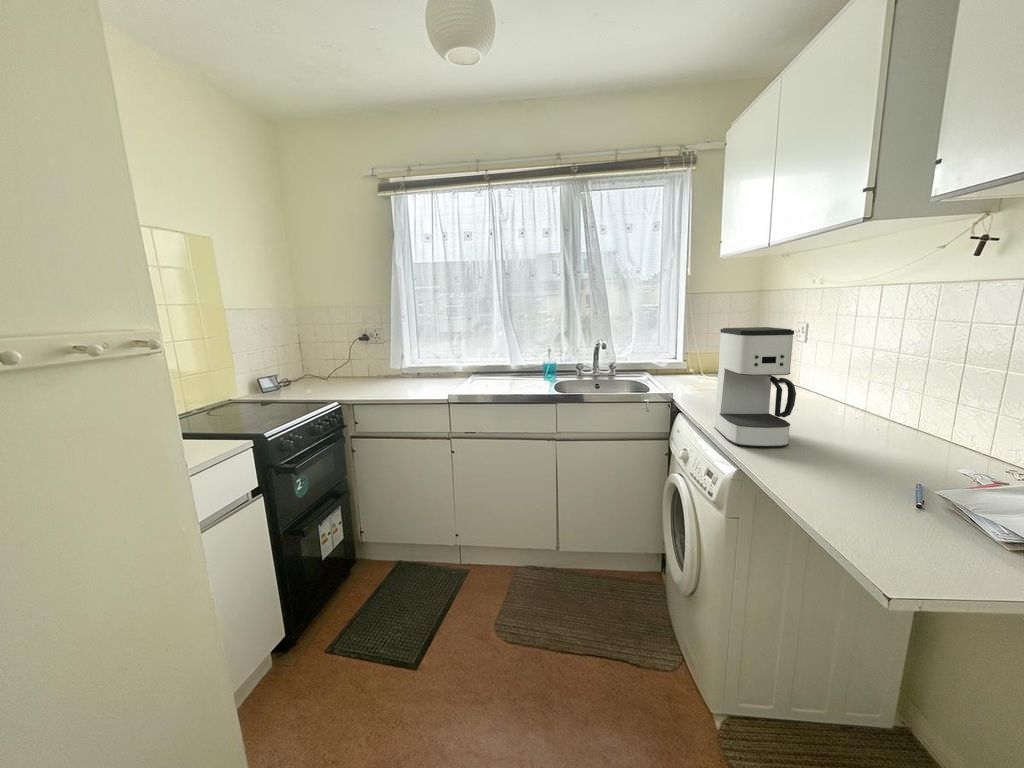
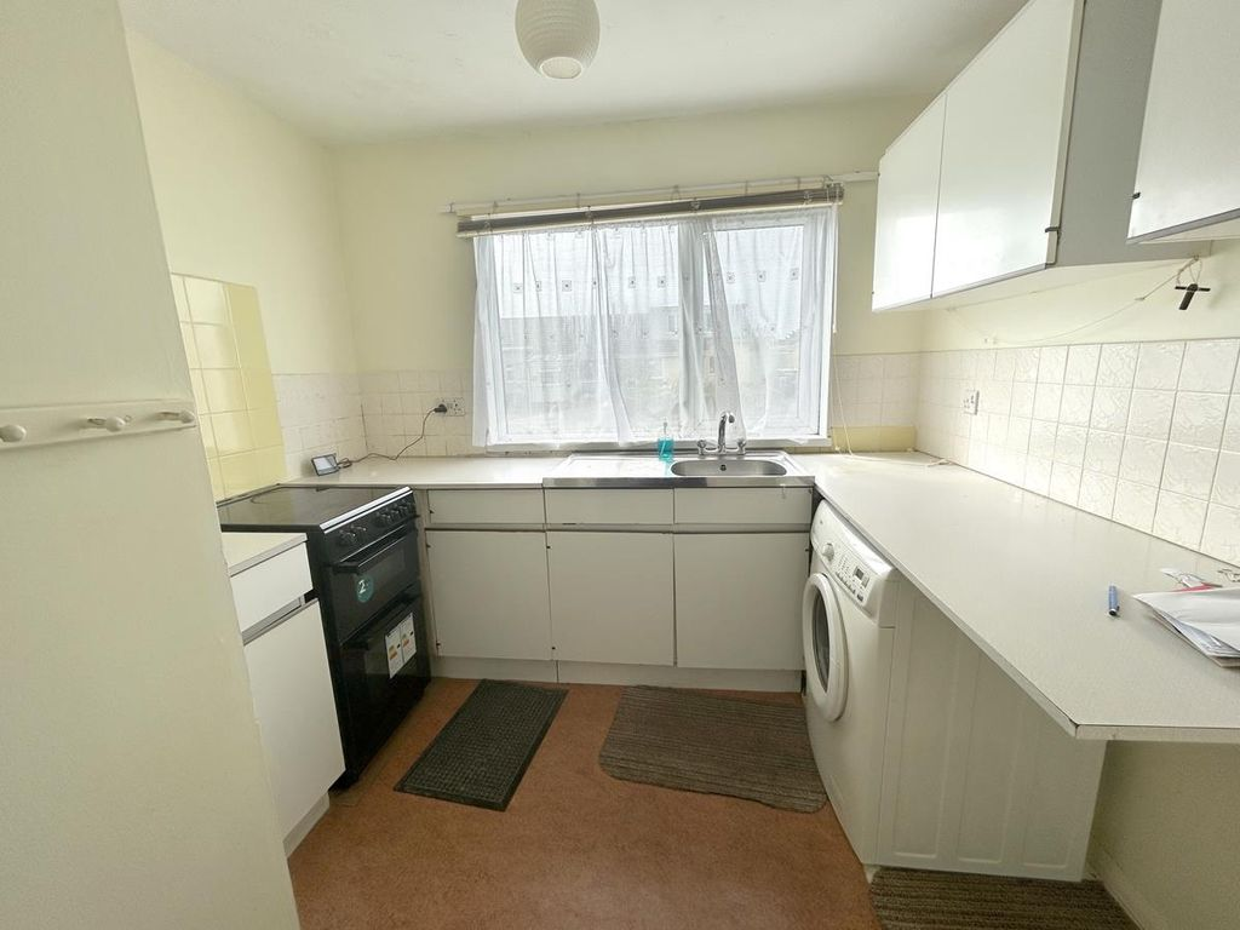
- coffee maker [713,326,797,448]
